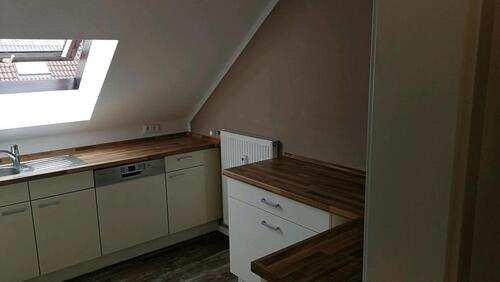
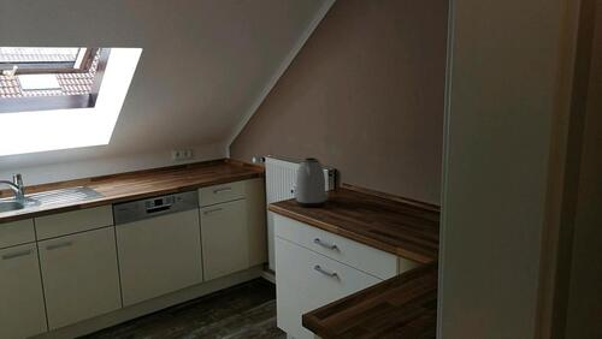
+ kettle [295,156,326,208]
